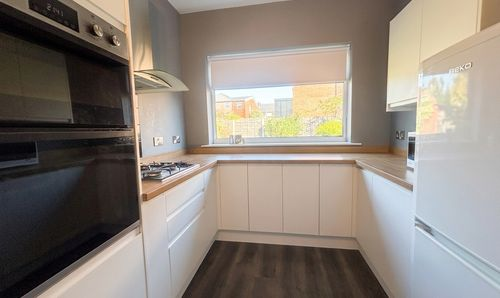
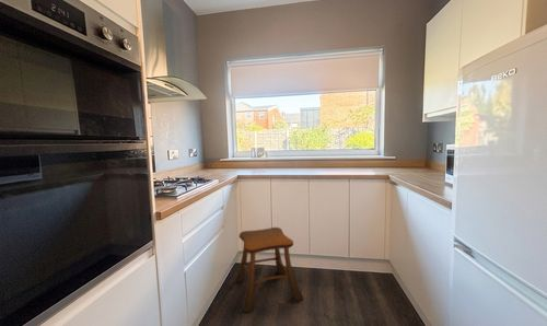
+ stool [233,226,304,314]
